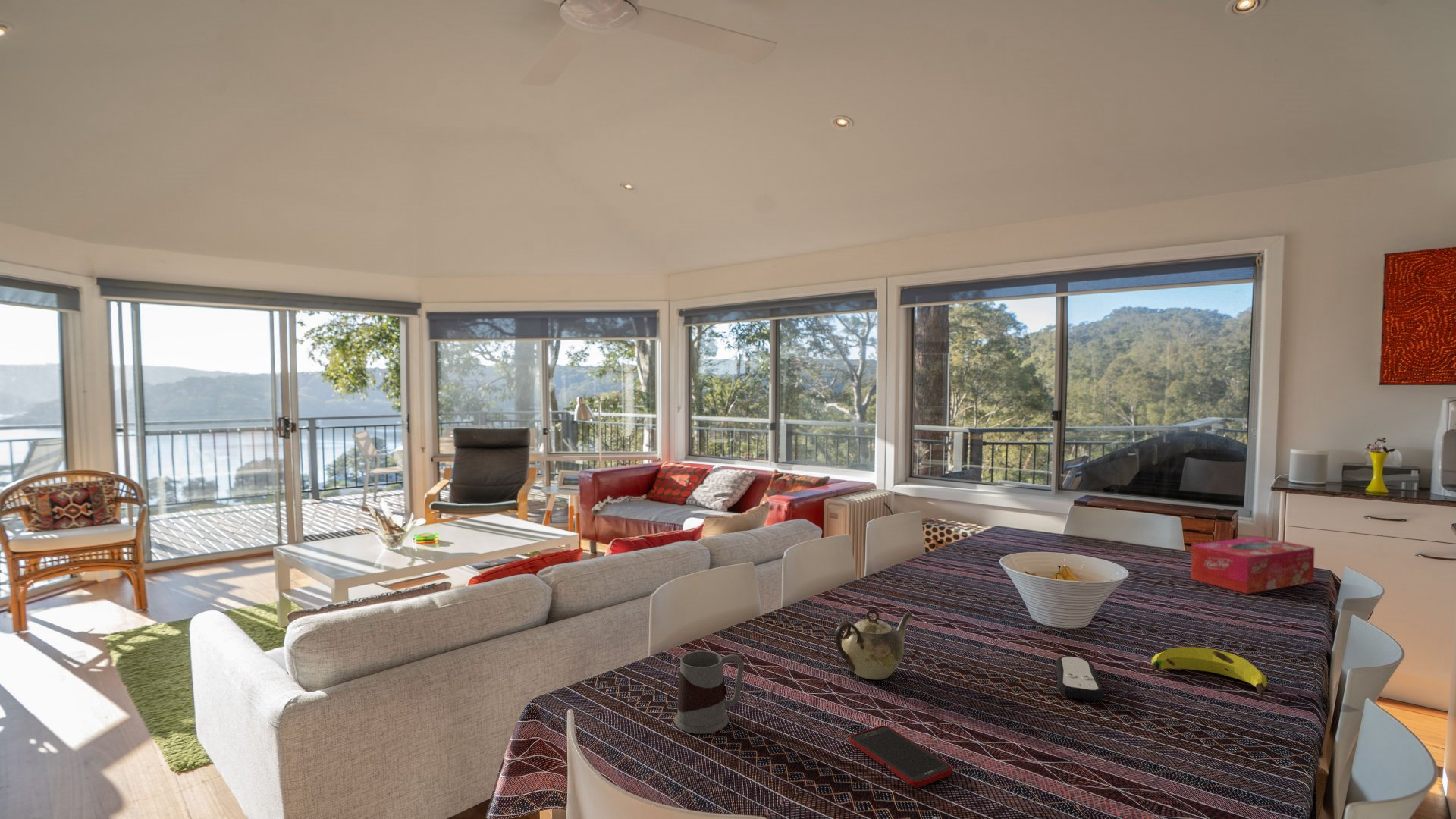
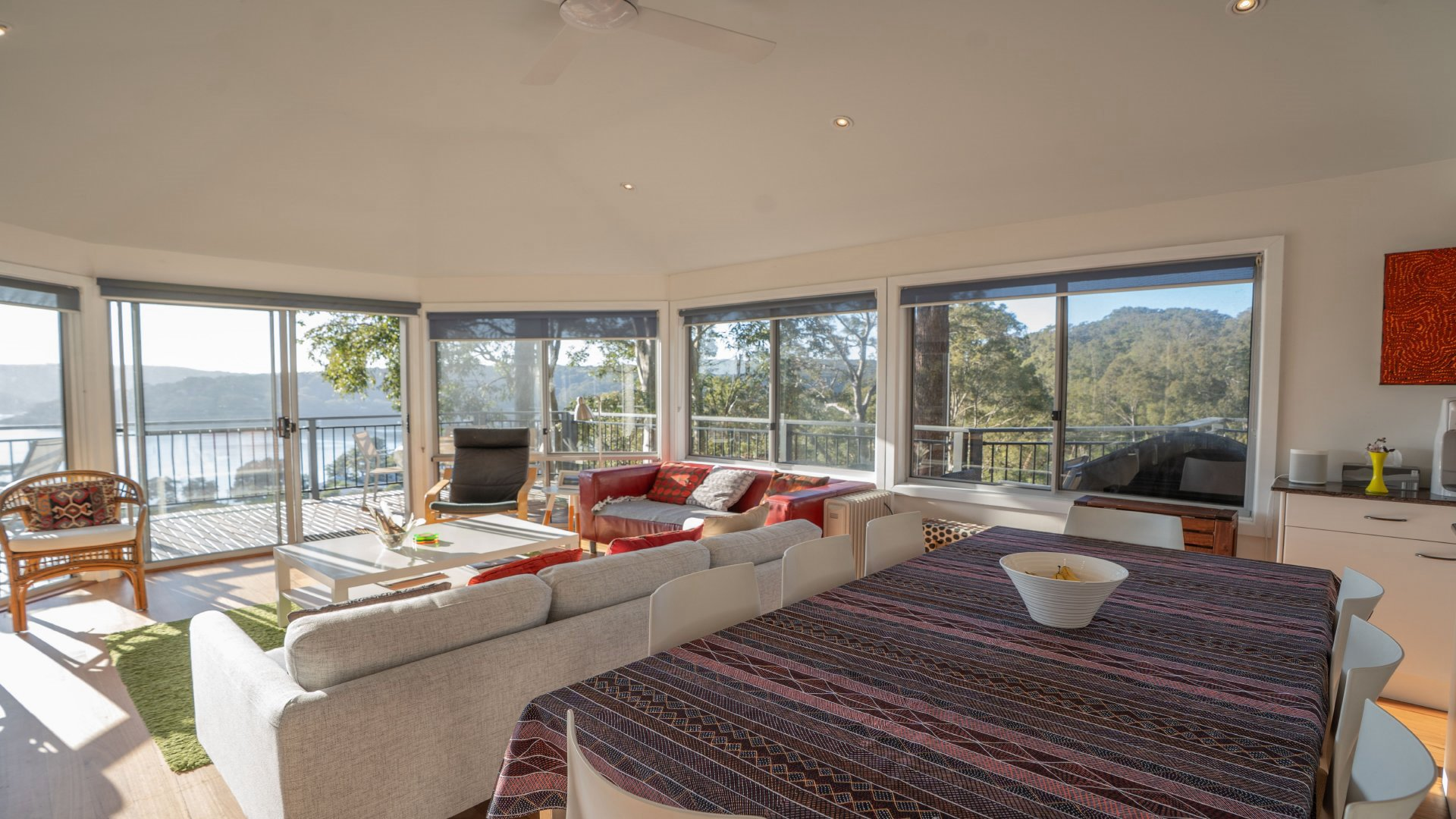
- tissue box [1190,535,1316,595]
- mug [673,651,745,735]
- teapot [834,608,915,680]
- banana [1151,646,1268,698]
- remote control [1055,655,1105,701]
- cell phone [849,725,953,788]
